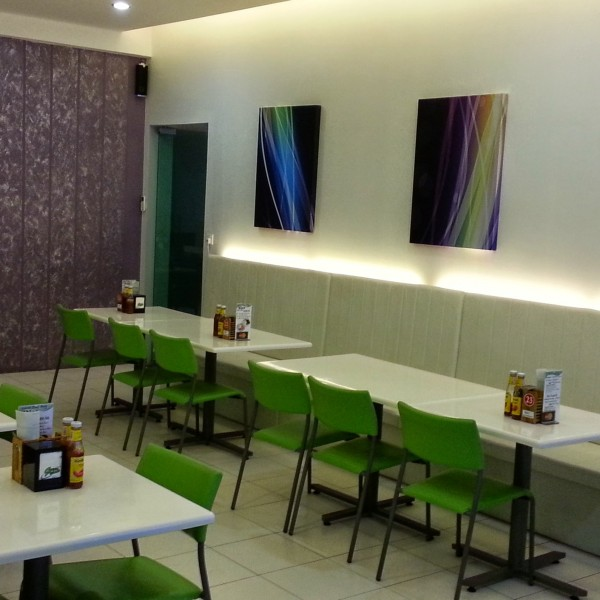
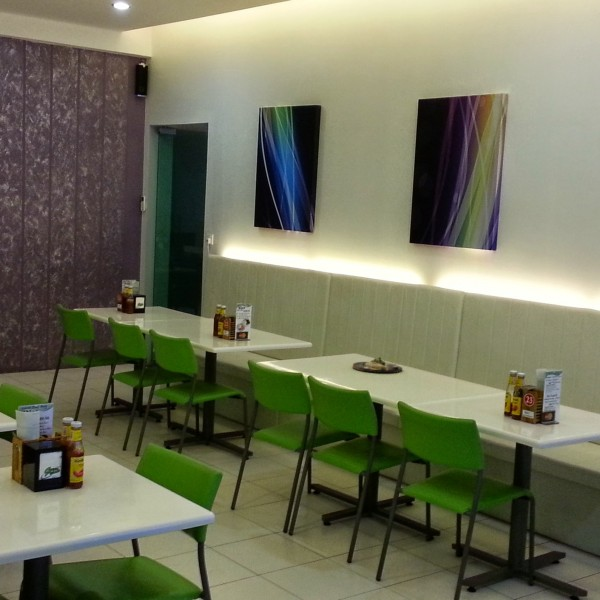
+ dinner plate [352,356,403,374]
